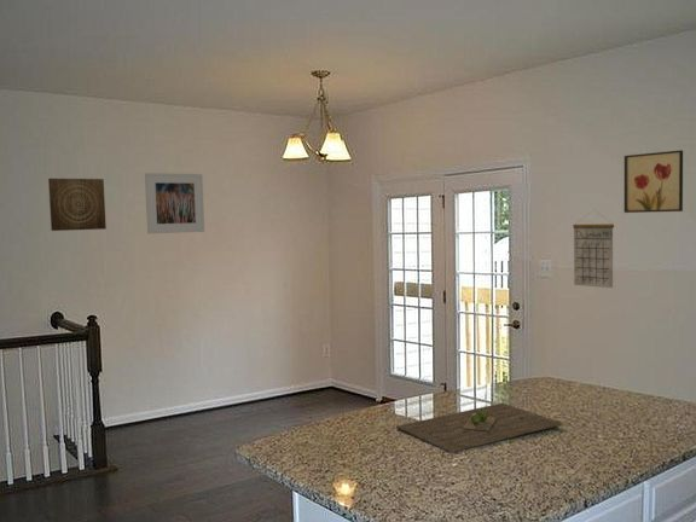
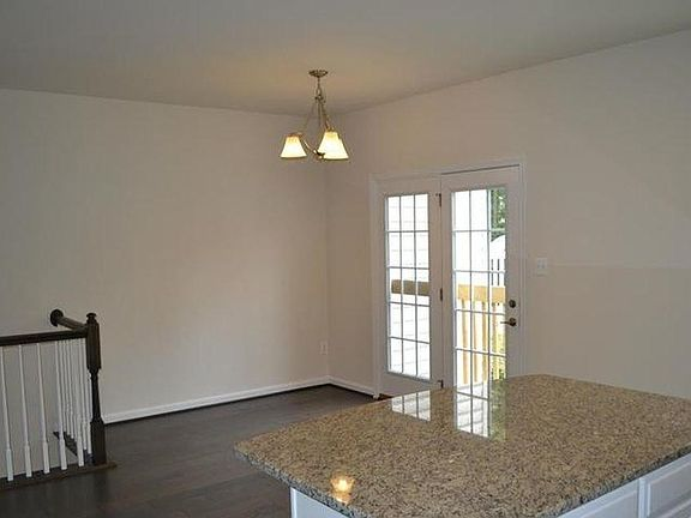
- calendar [572,208,615,289]
- wall art [624,149,684,214]
- wall art [47,178,108,232]
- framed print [144,172,205,234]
- cutting board [395,402,563,454]
